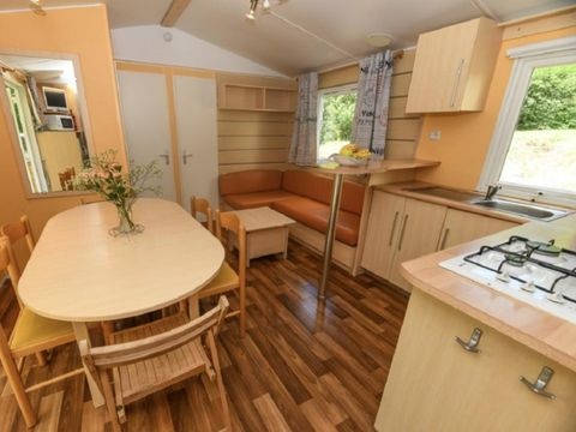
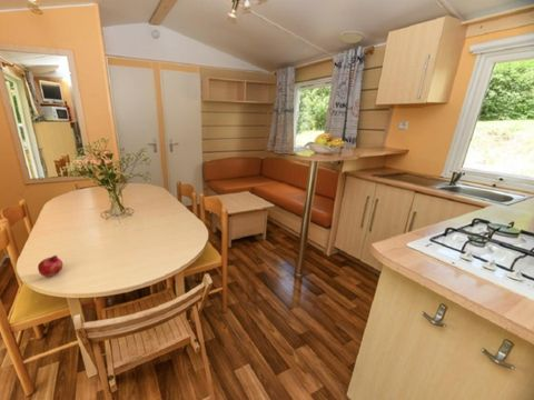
+ fruit [37,254,65,278]
